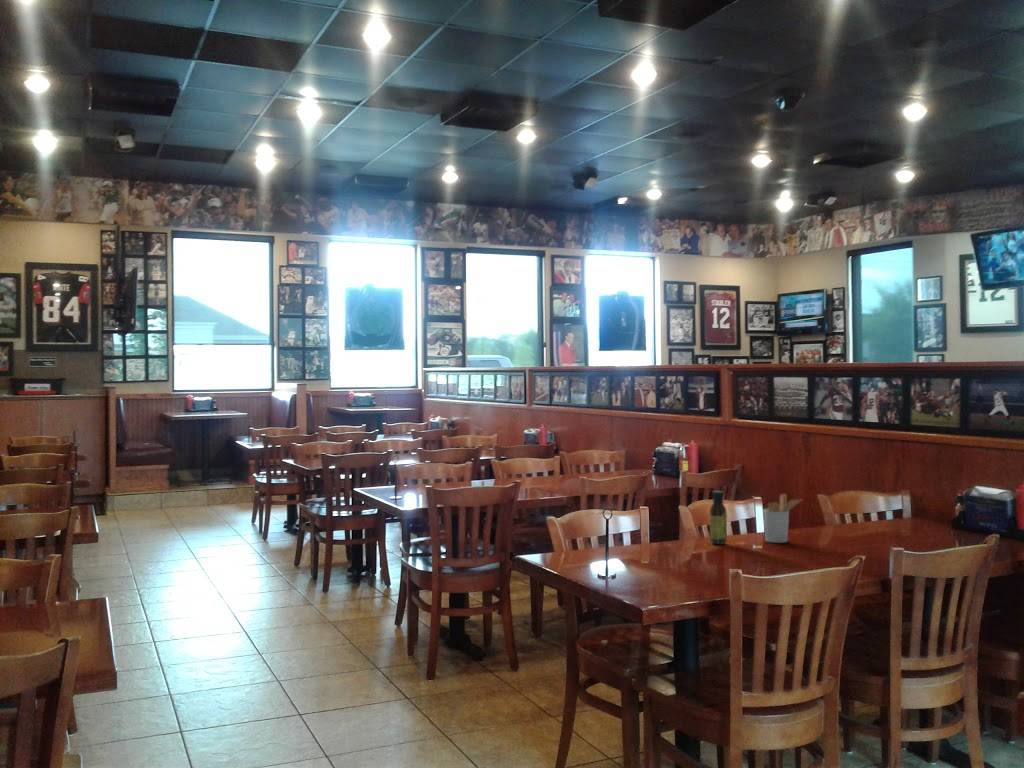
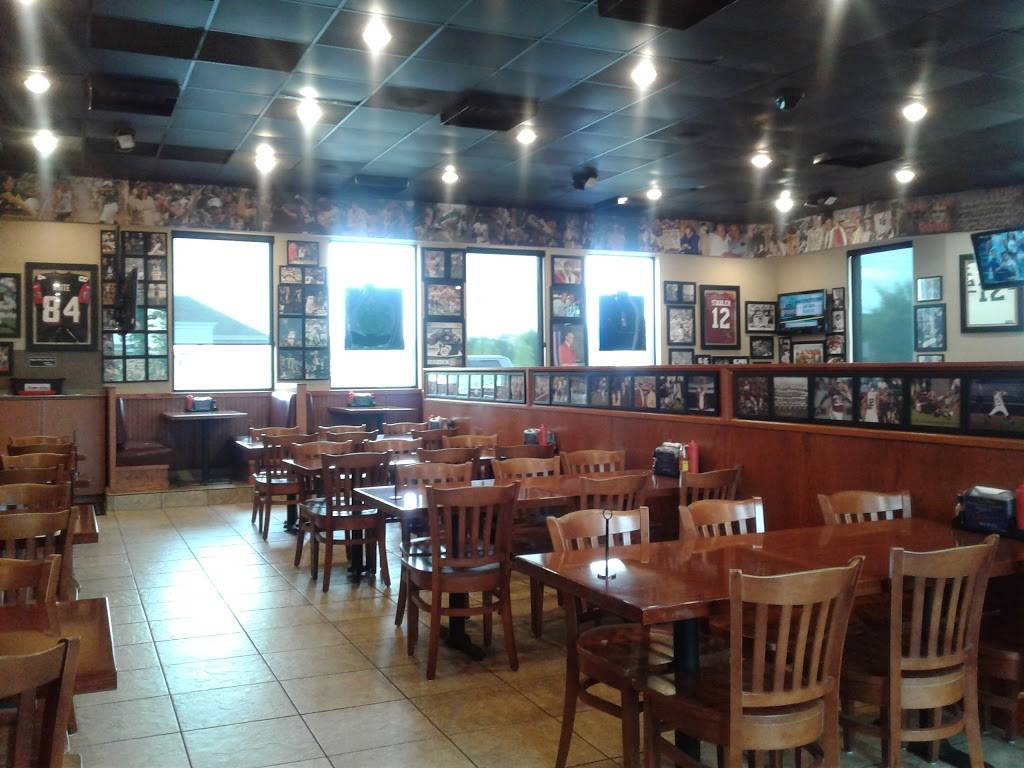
- utensil holder [762,493,803,544]
- sauce bottle [709,490,728,545]
